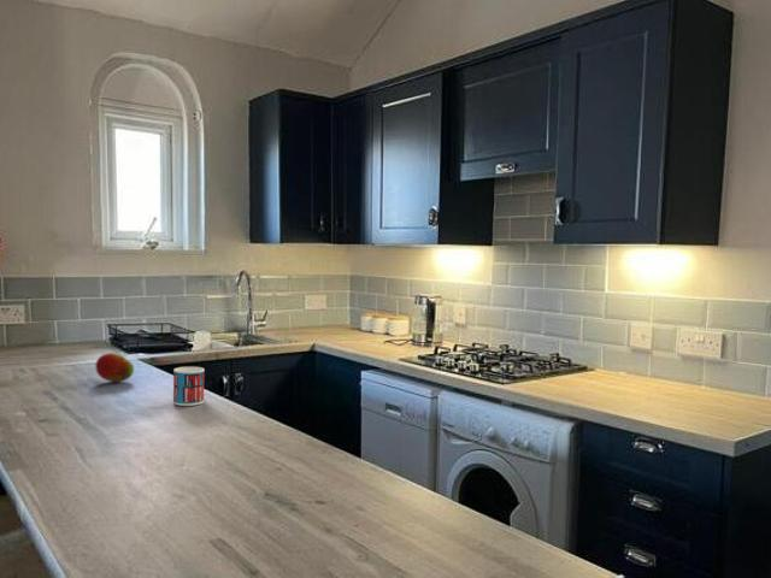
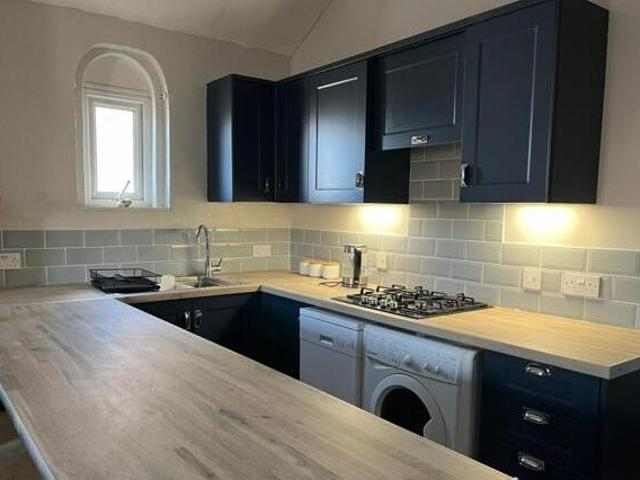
- mug [172,366,206,407]
- fruit [94,352,135,383]
